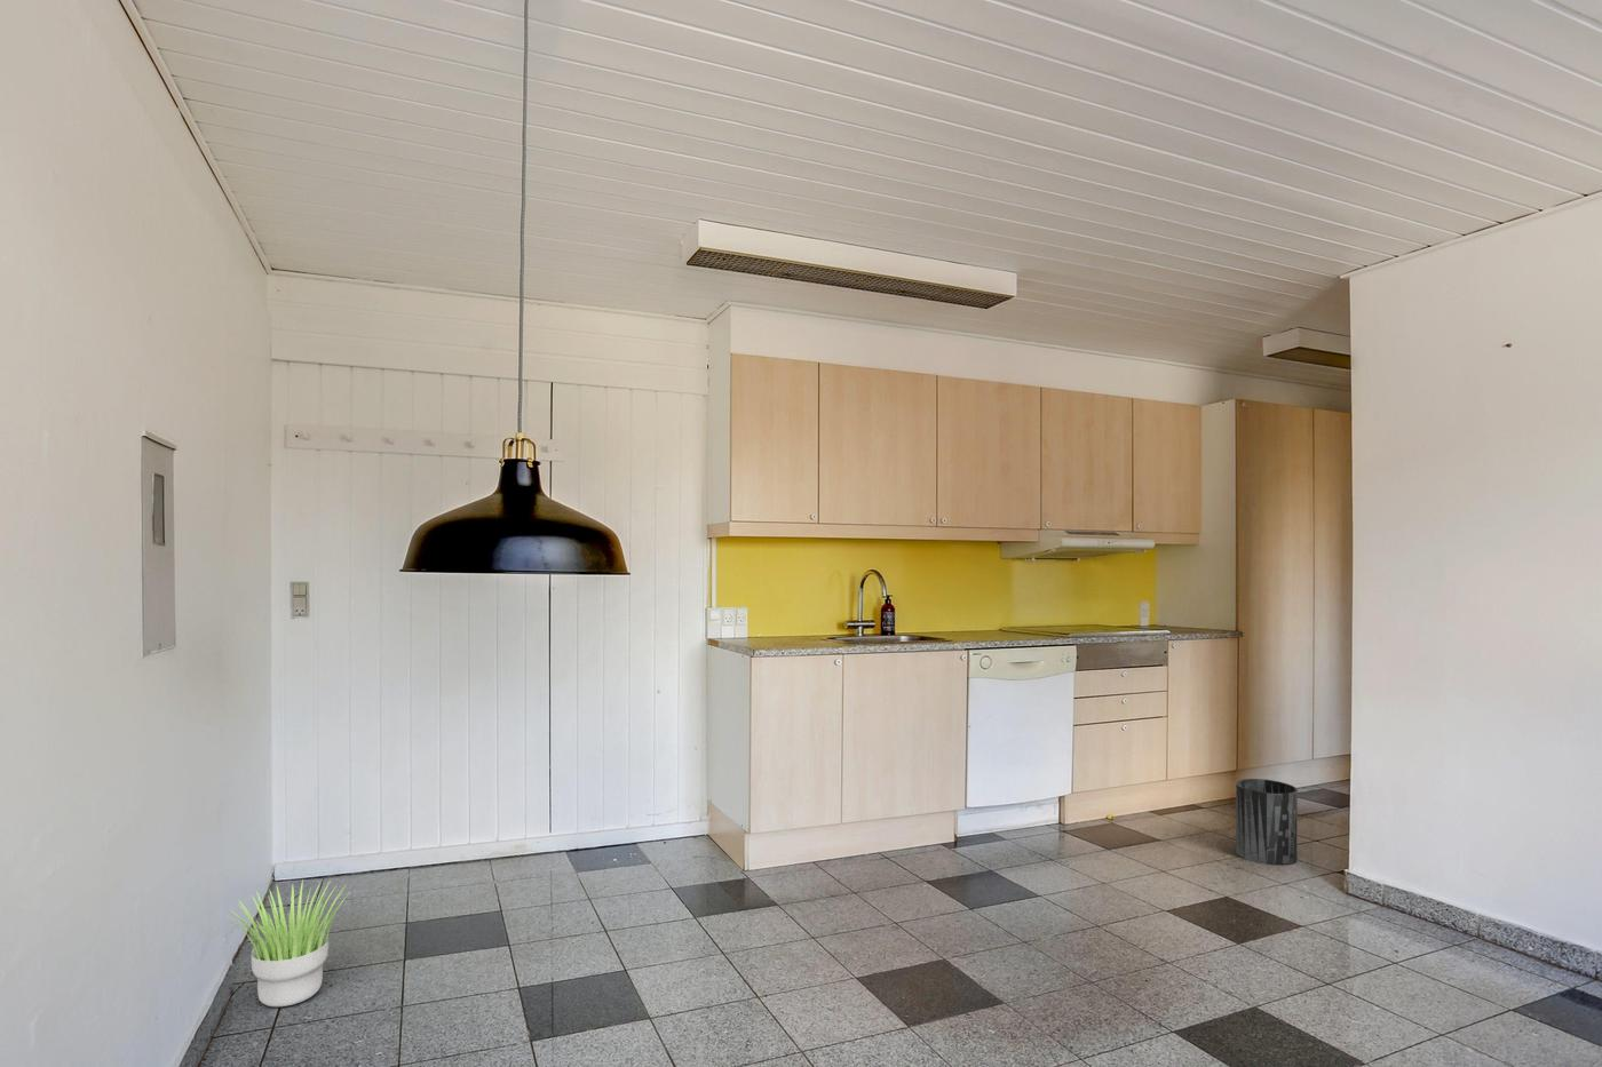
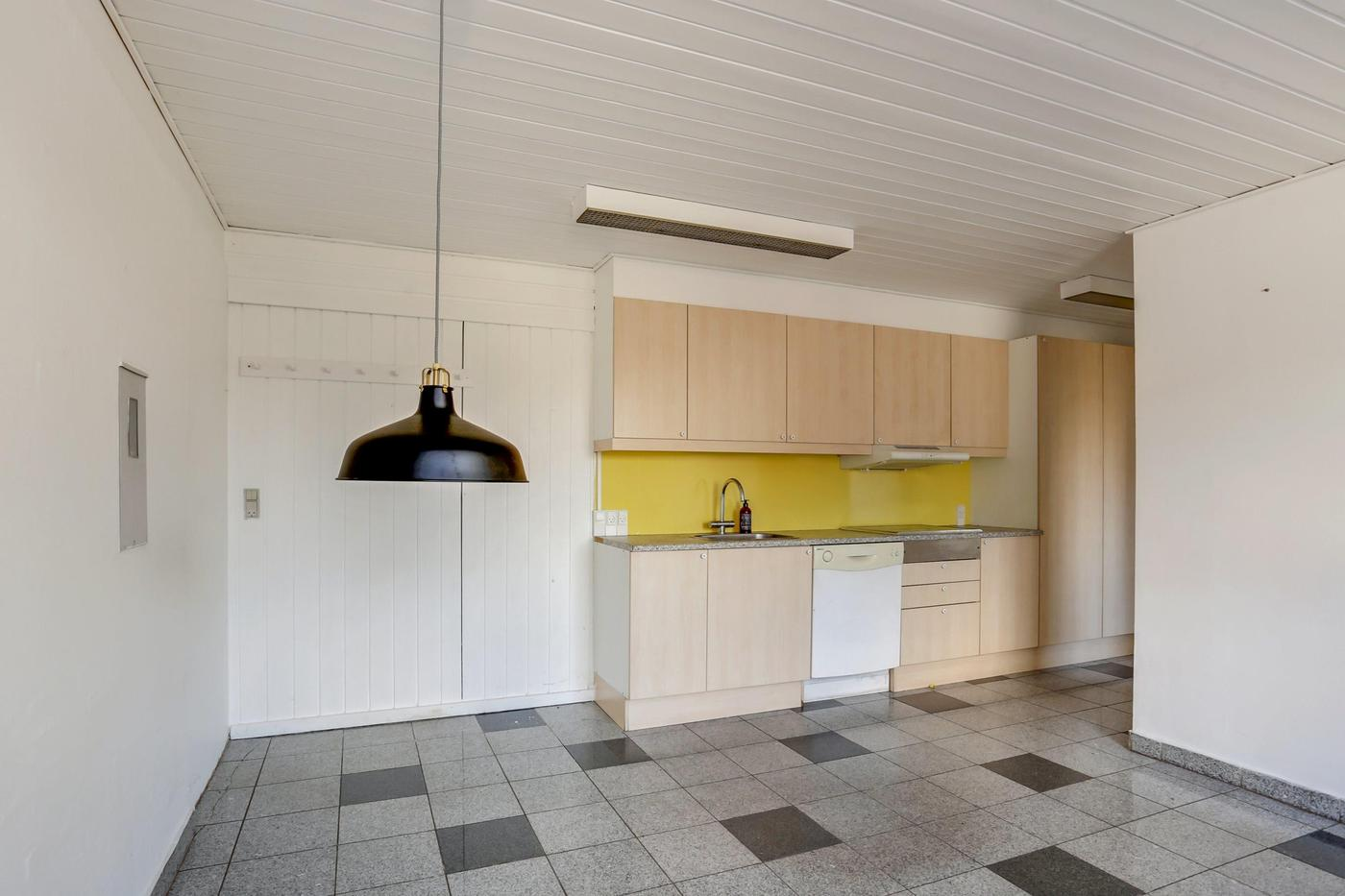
- potted plant [225,879,350,1007]
- trash can [1235,778,1298,867]
